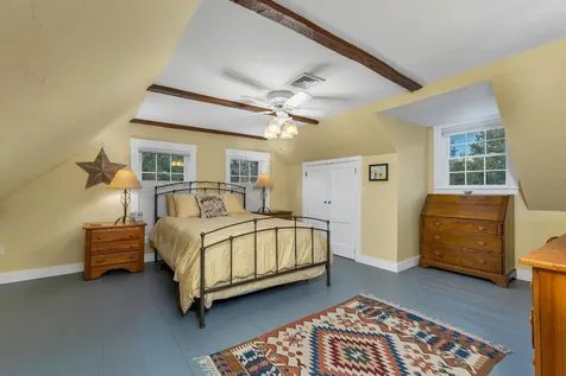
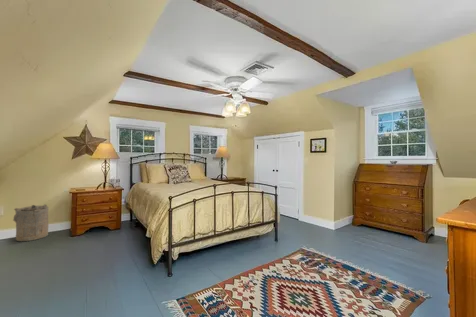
+ laundry hamper [12,204,49,242]
